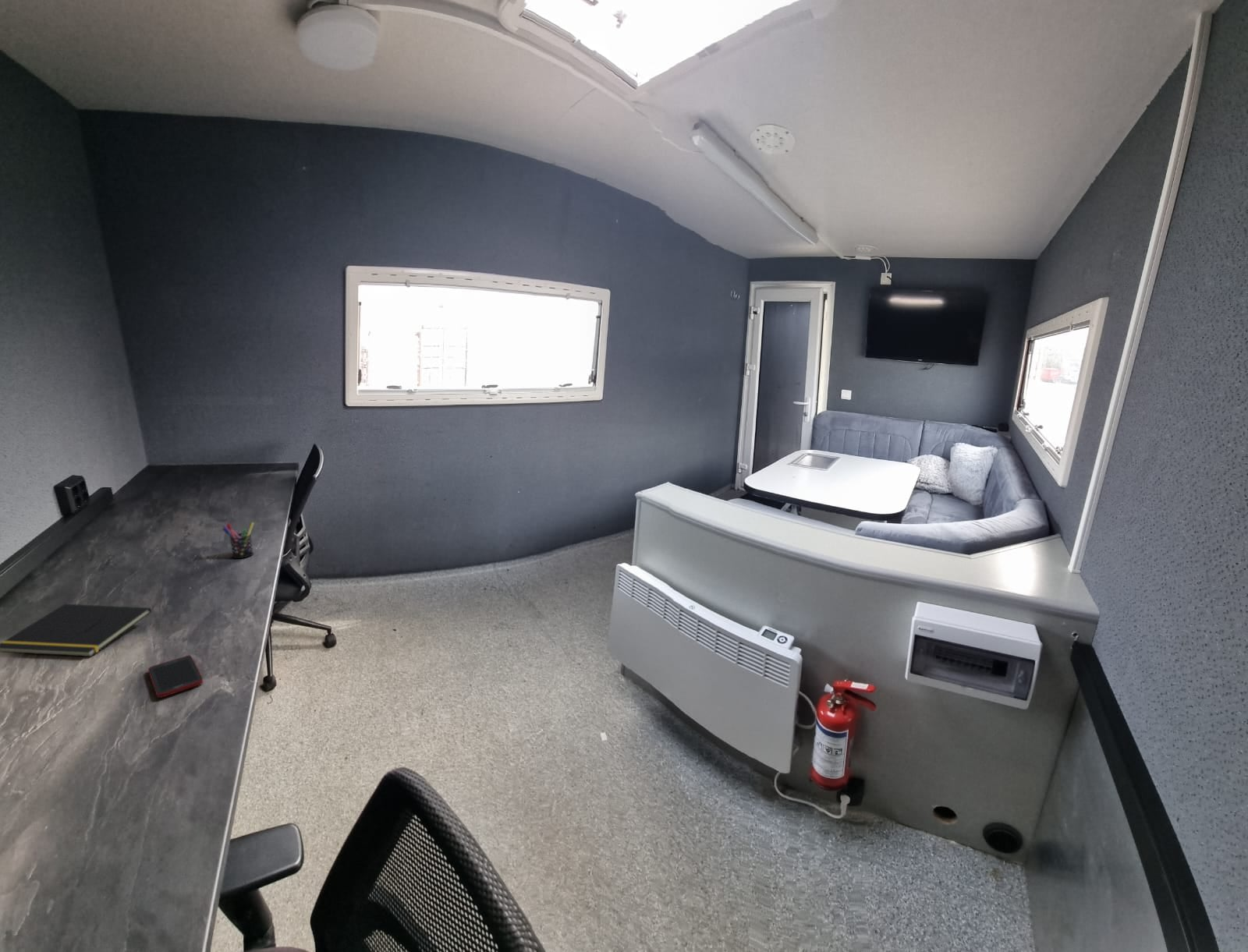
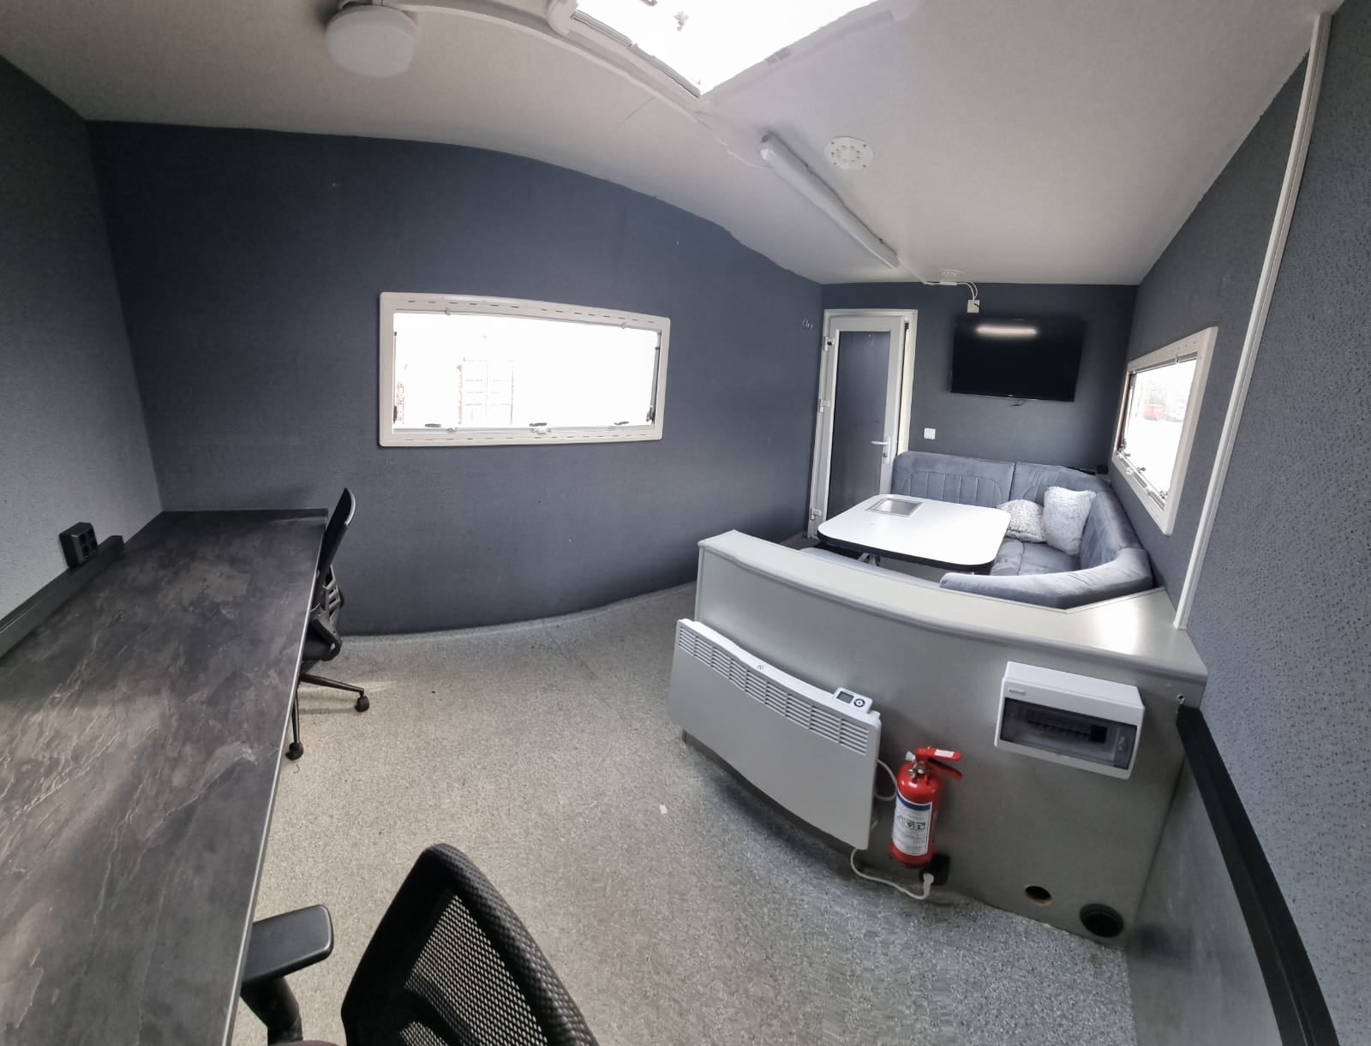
- notepad [0,603,152,657]
- pen holder [222,522,255,559]
- cell phone [147,655,204,699]
